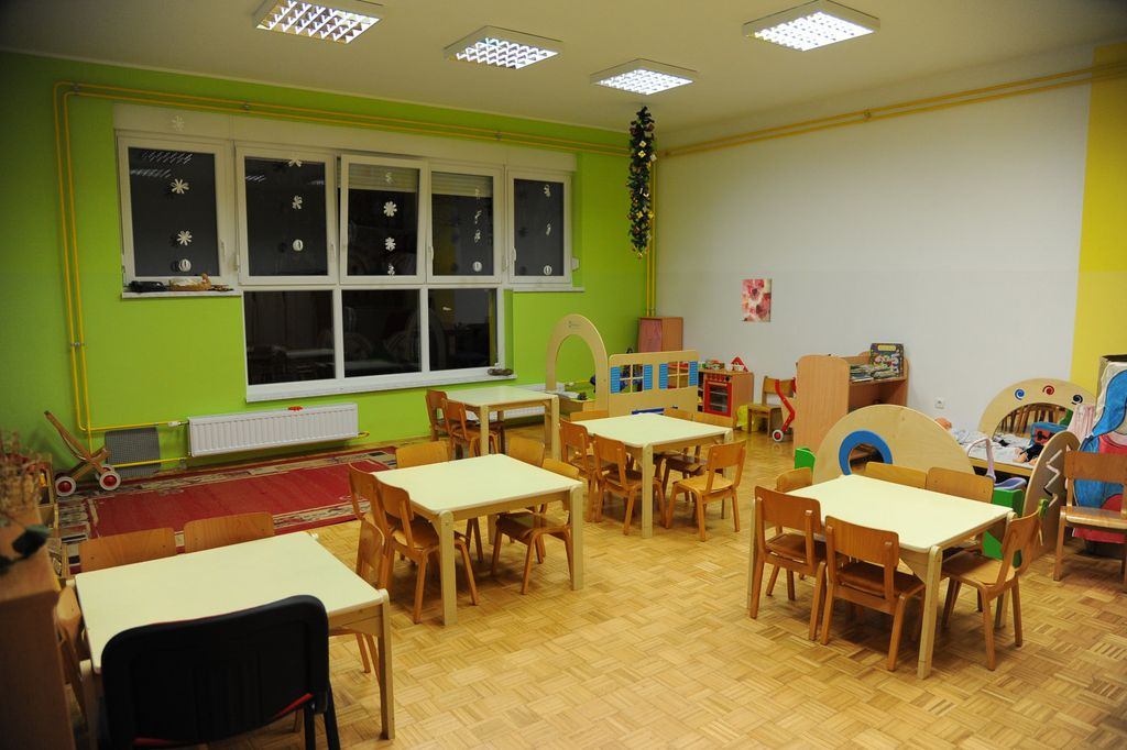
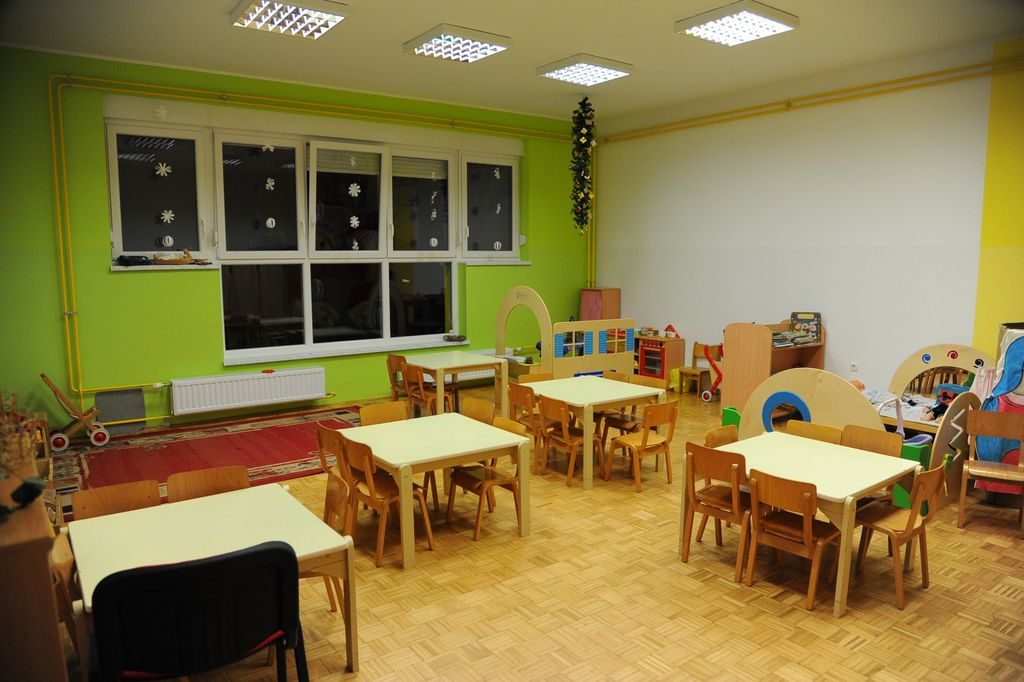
- wall art [741,278,773,323]
